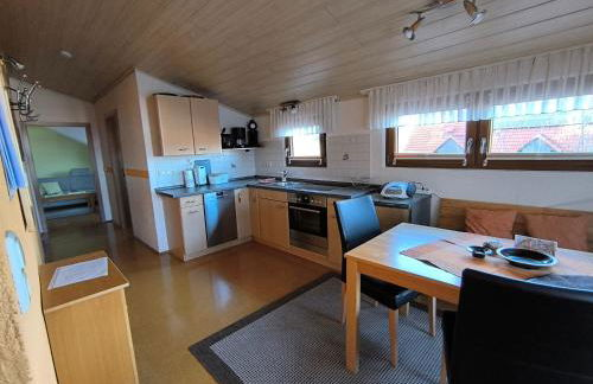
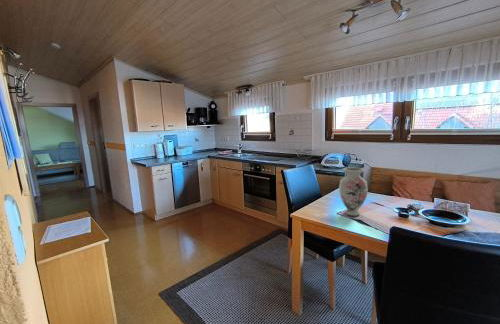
+ vase [338,166,369,217]
